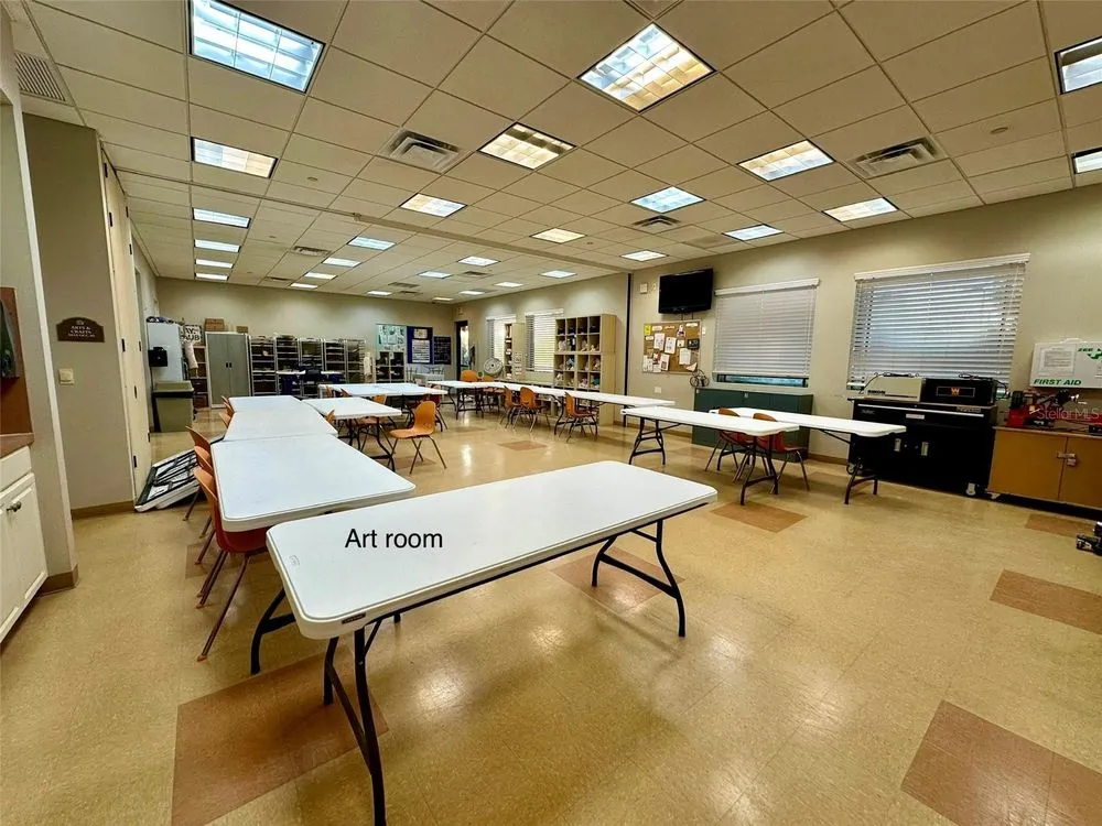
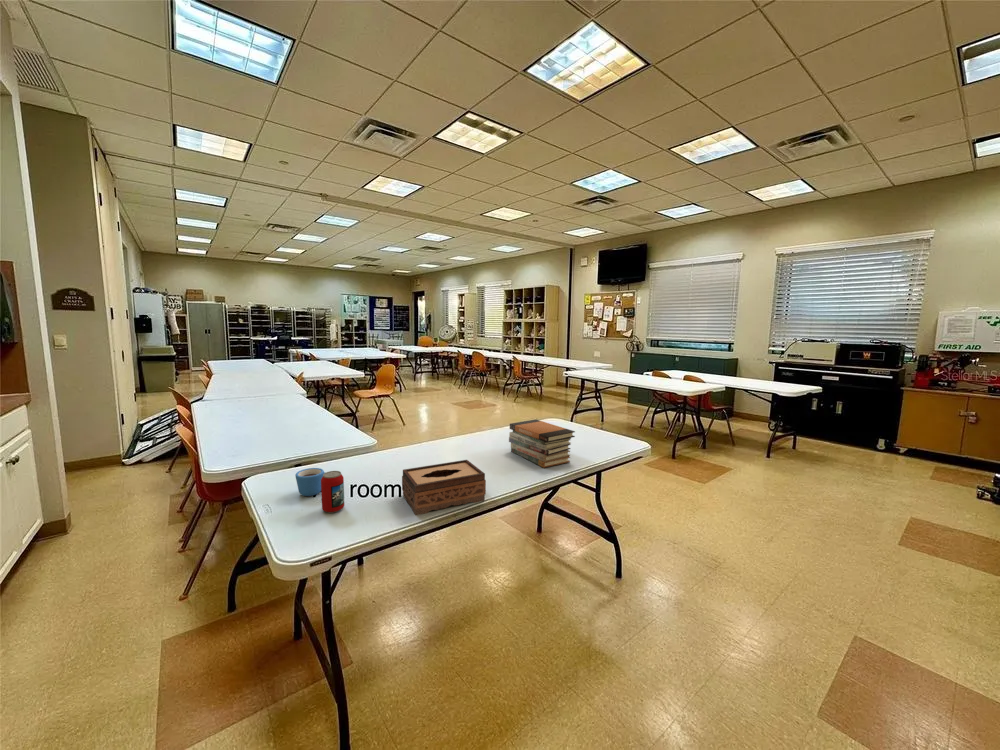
+ mug [295,467,326,497]
+ tissue box [401,459,487,516]
+ book stack [508,418,576,469]
+ beverage can [320,470,345,514]
